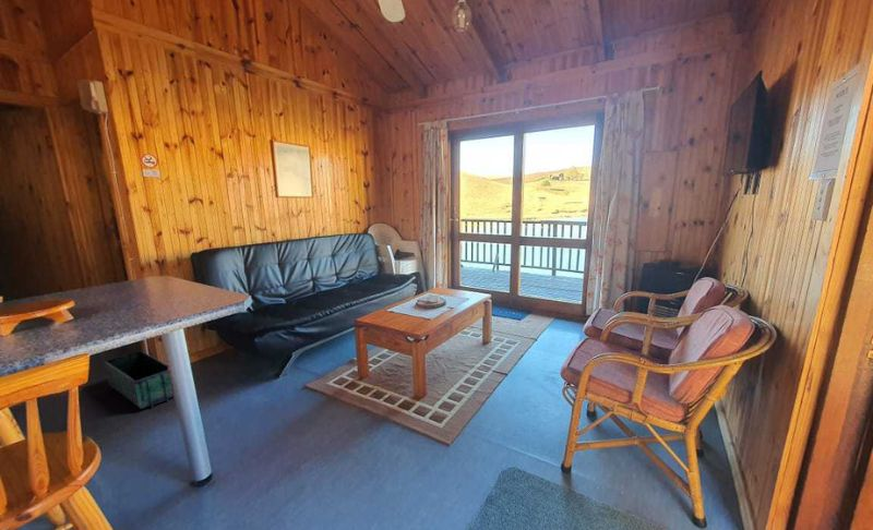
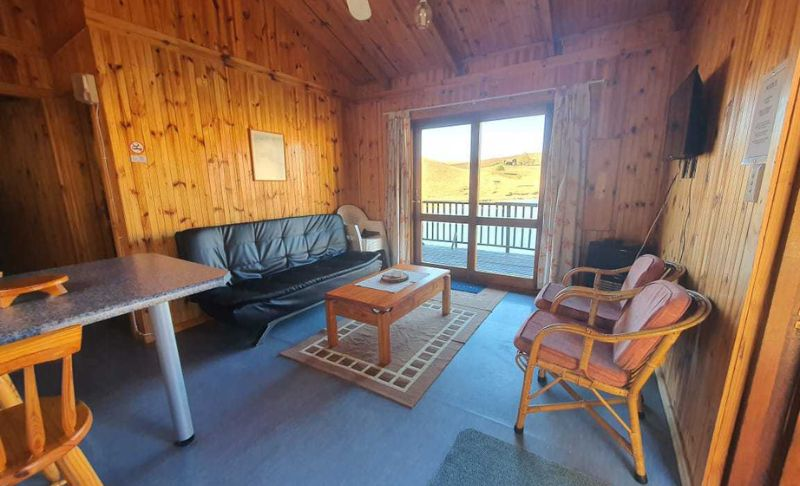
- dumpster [104,350,175,410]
